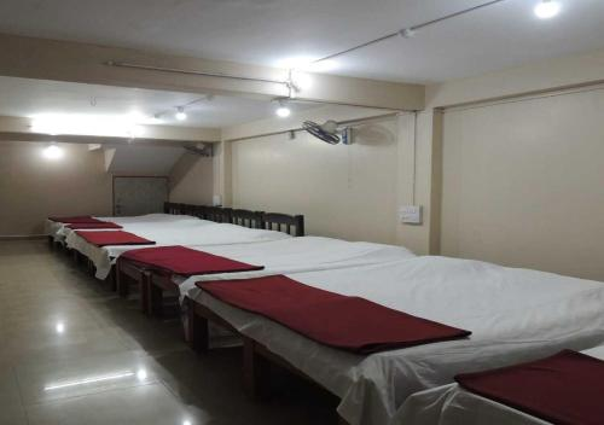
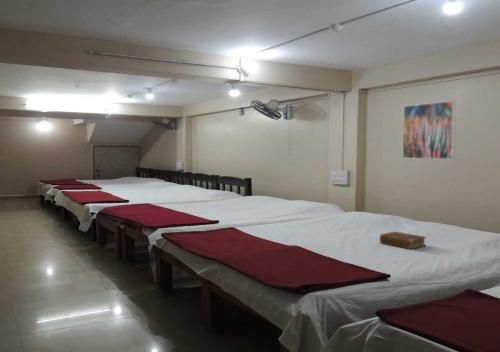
+ book [379,231,427,250]
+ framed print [402,100,456,160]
